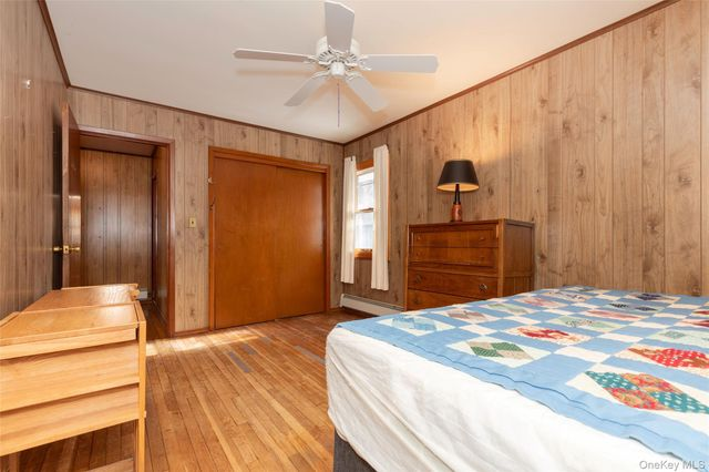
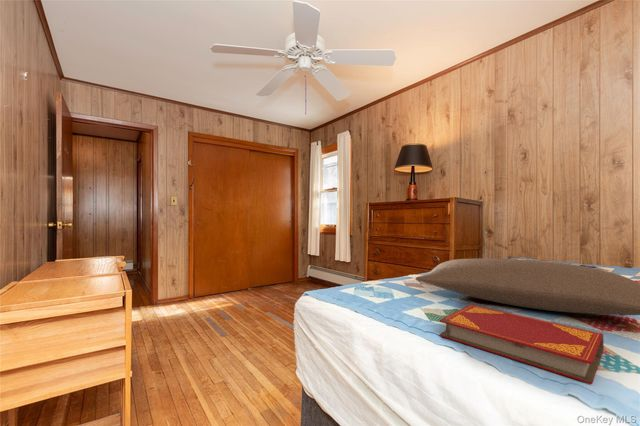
+ hardback book [438,304,605,385]
+ pillow [415,257,640,316]
